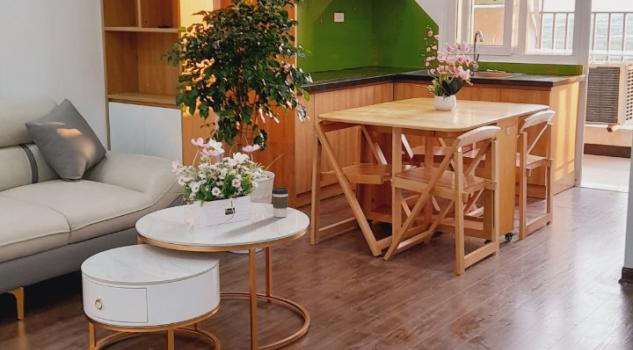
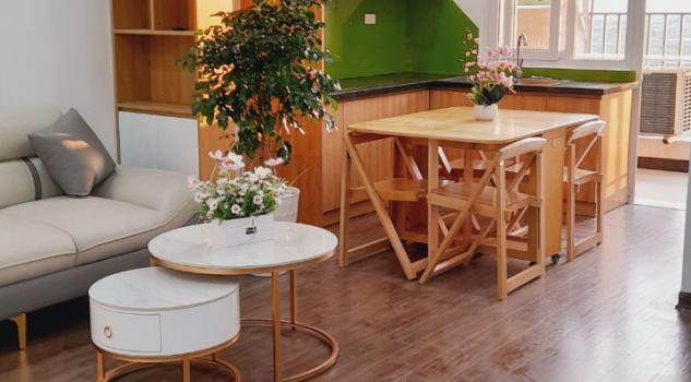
- coffee cup [271,187,290,218]
